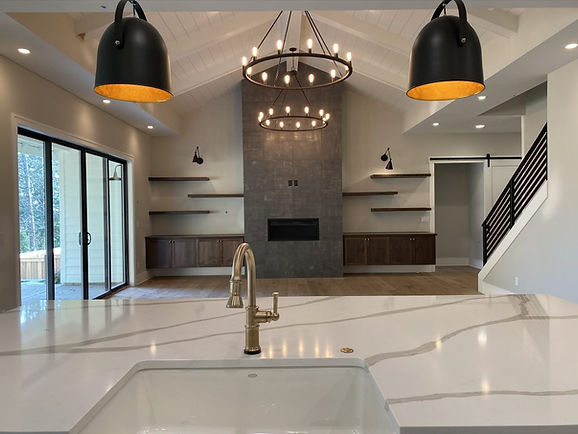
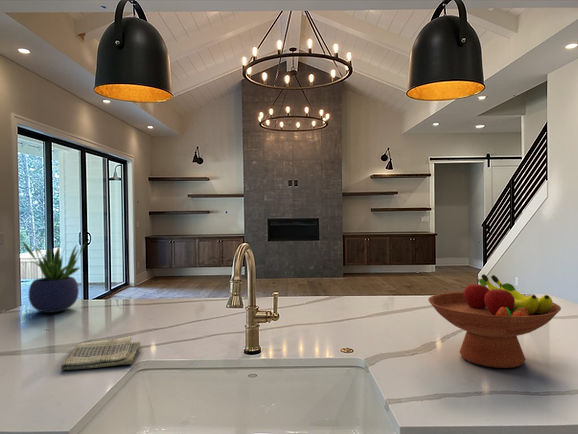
+ potted plant [21,238,87,314]
+ fruit bowl [428,273,562,369]
+ dish towel [60,336,141,371]
